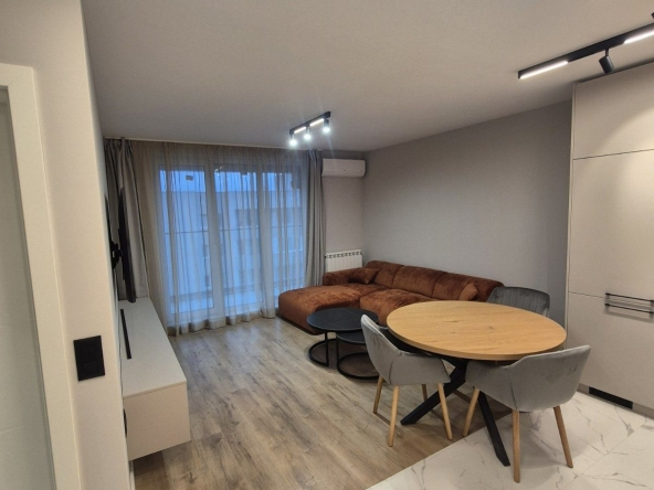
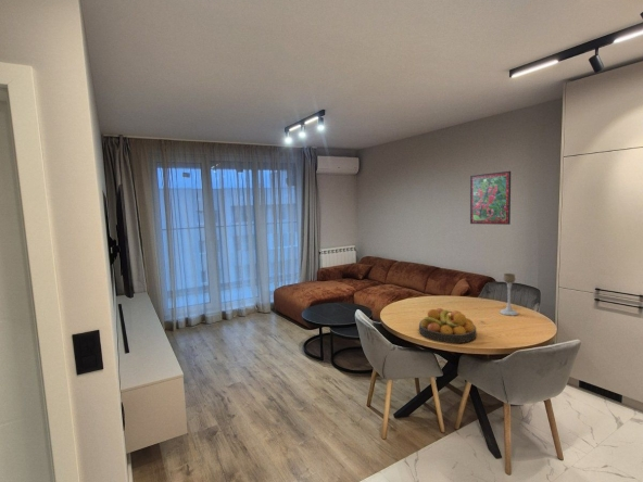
+ fruit bowl [418,307,478,344]
+ candle holder [499,272,519,317]
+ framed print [469,170,512,226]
